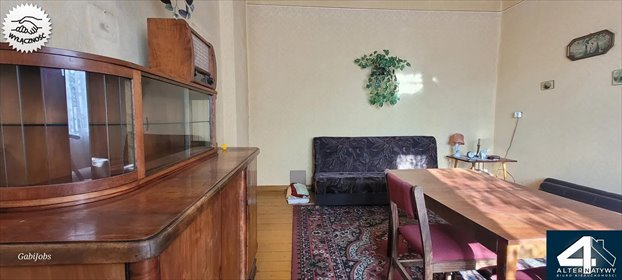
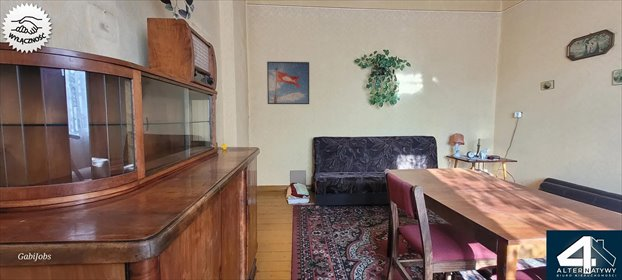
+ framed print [266,61,310,105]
